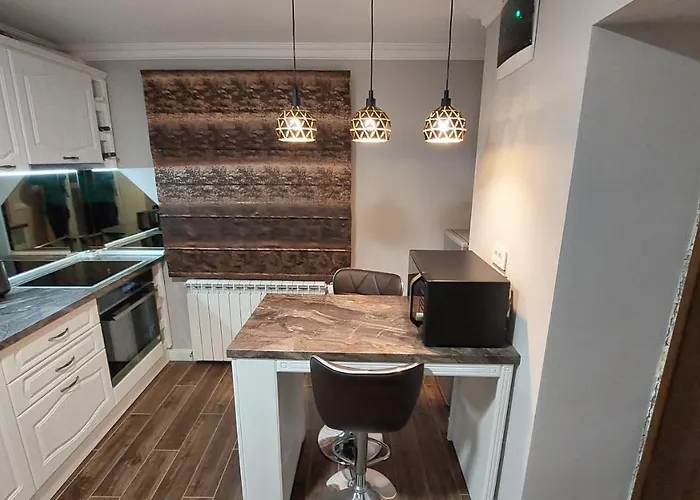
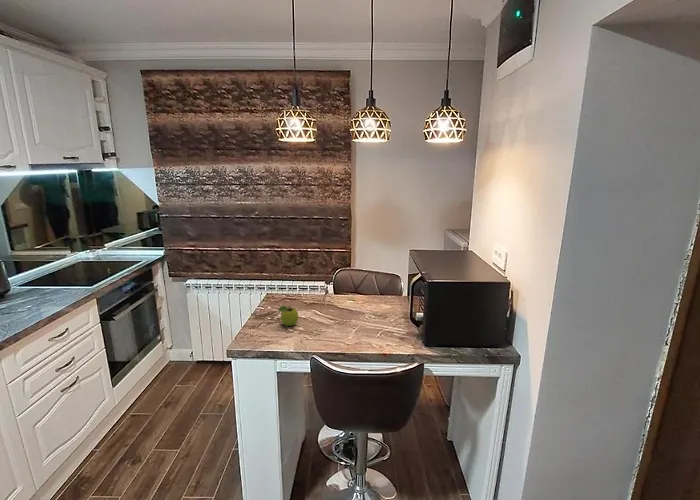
+ fruit [277,305,299,327]
